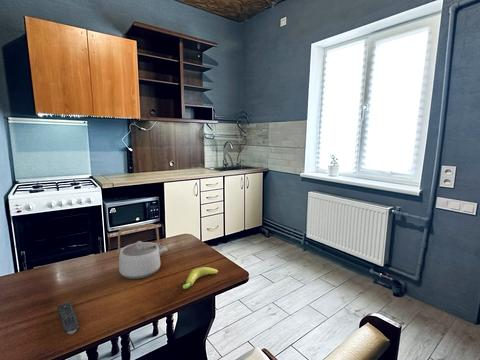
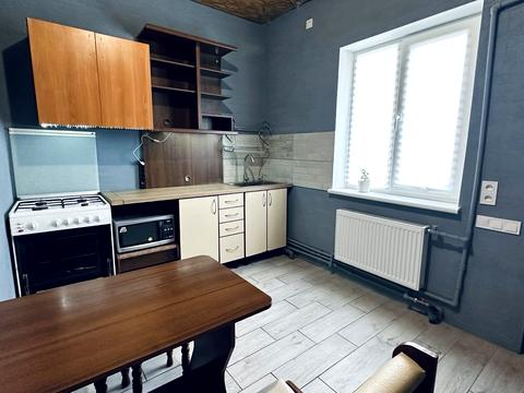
- remote control [56,301,80,335]
- banana [182,266,219,290]
- teapot [116,223,169,280]
